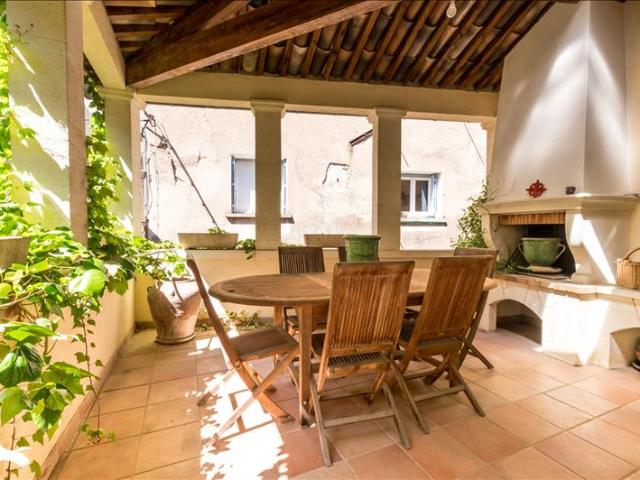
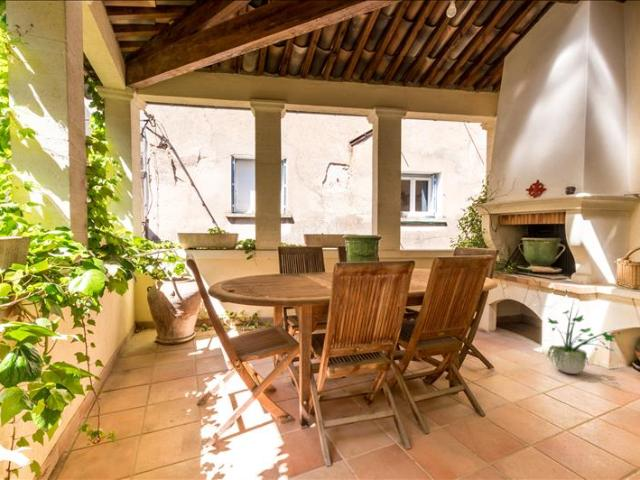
+ potted plant [545,300,621,375]
